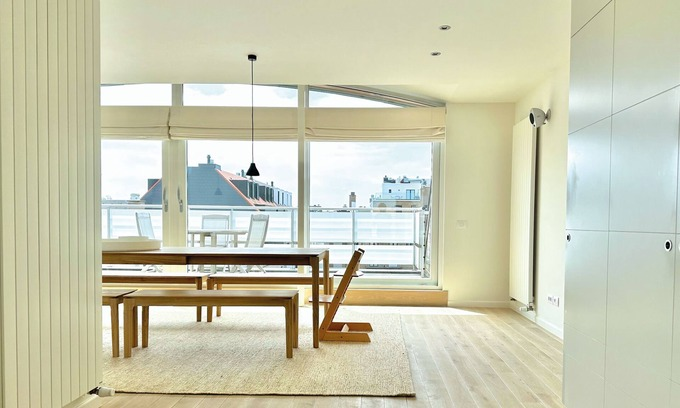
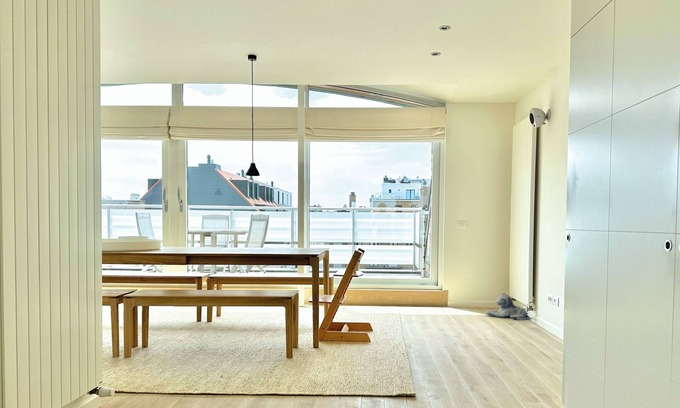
+ plush toy [484,292,532,321]
